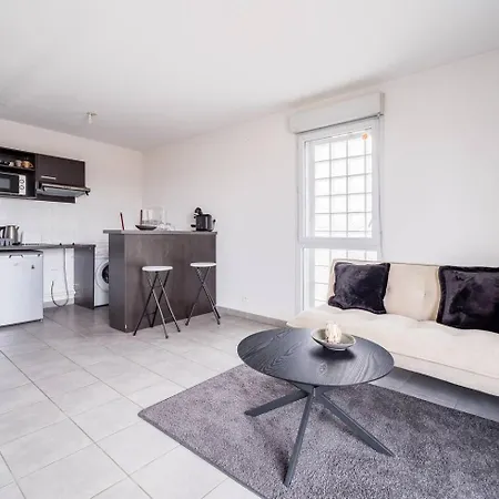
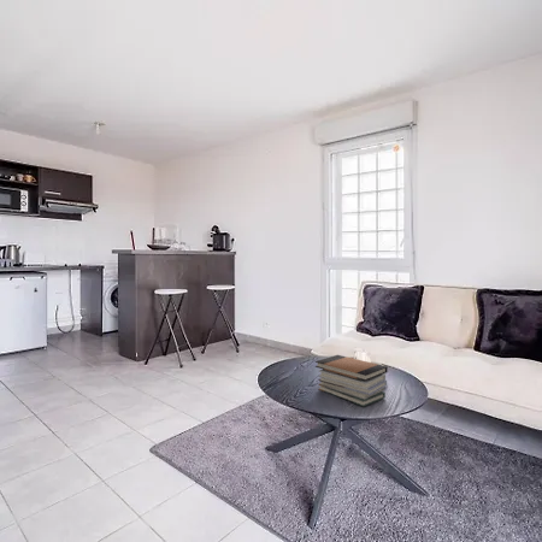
+ book stack [314,354,389,407]
